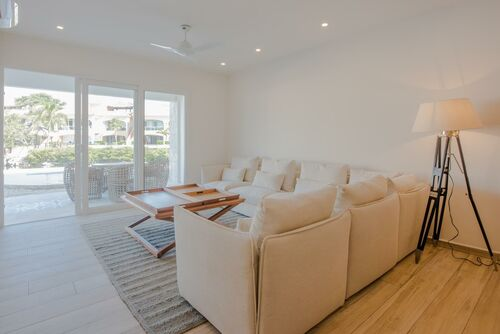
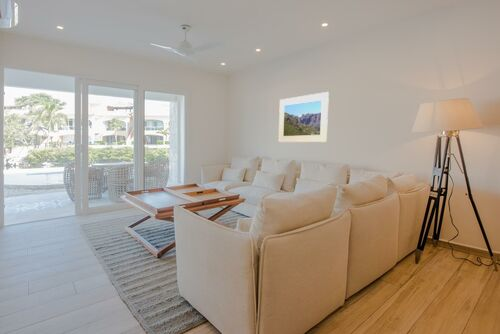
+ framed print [278,91,330,143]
